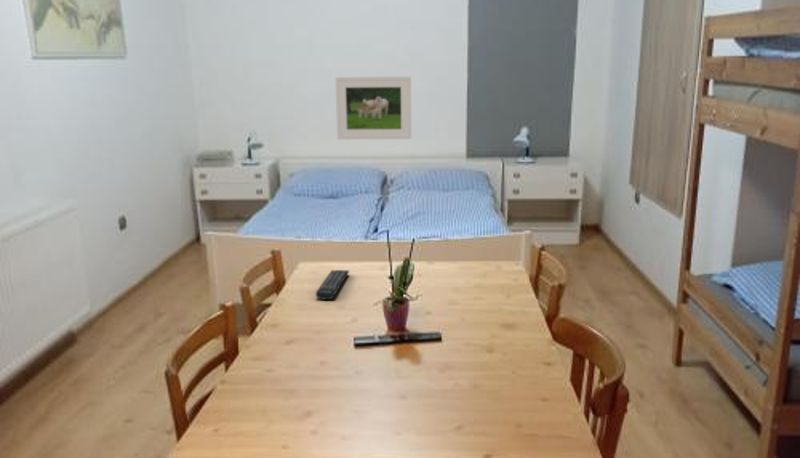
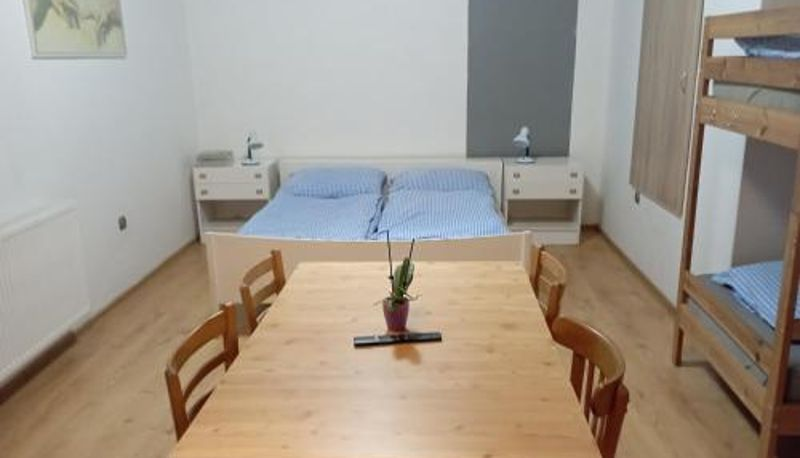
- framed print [334,76,412,140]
- remote control [315,269,350,301]
